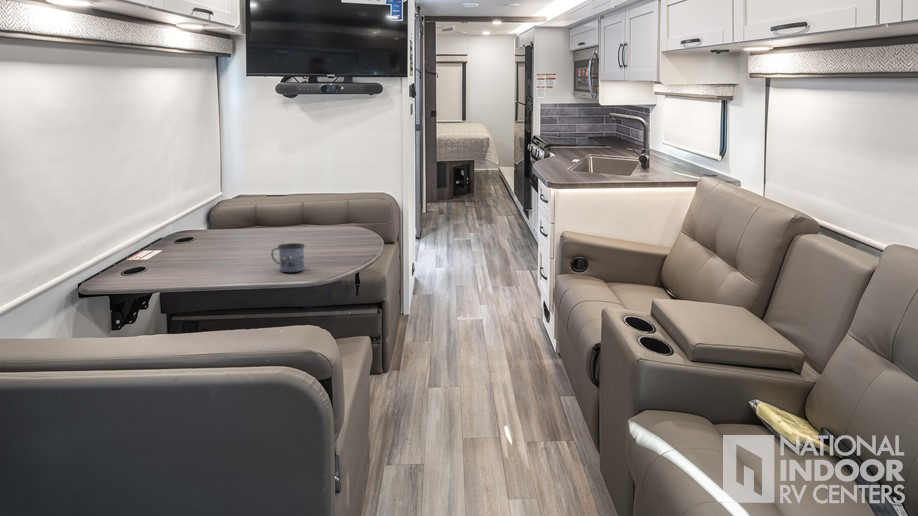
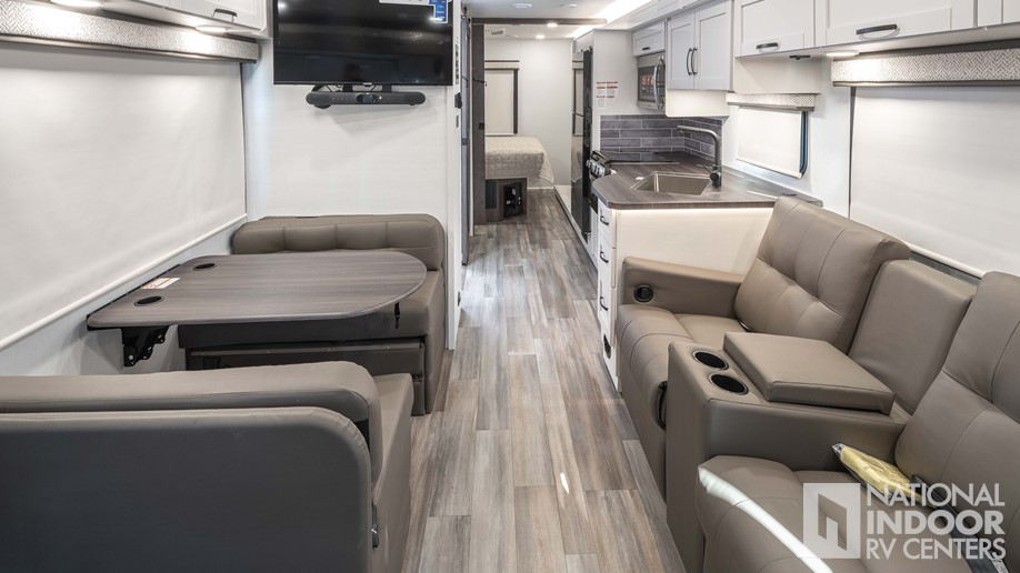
- mug [270,242,306,273]
